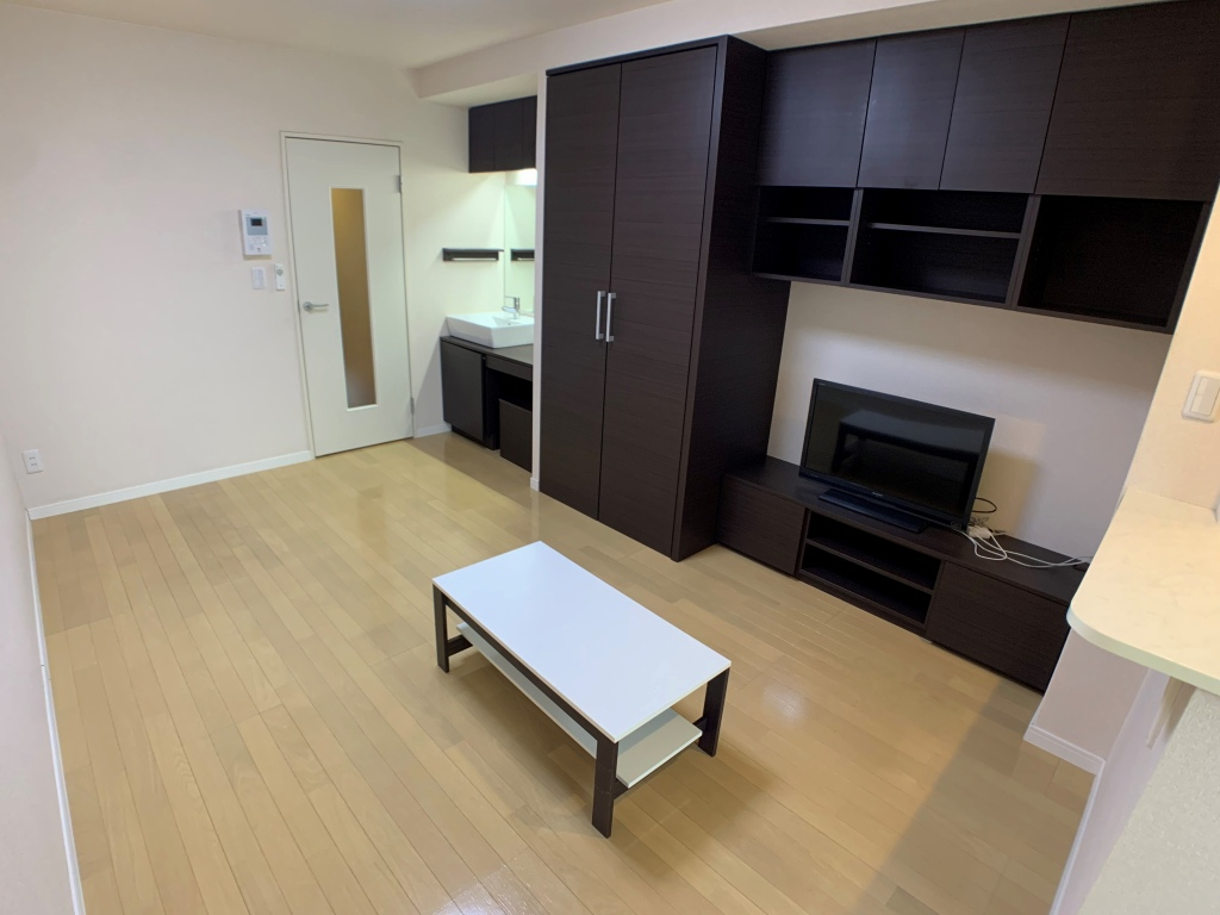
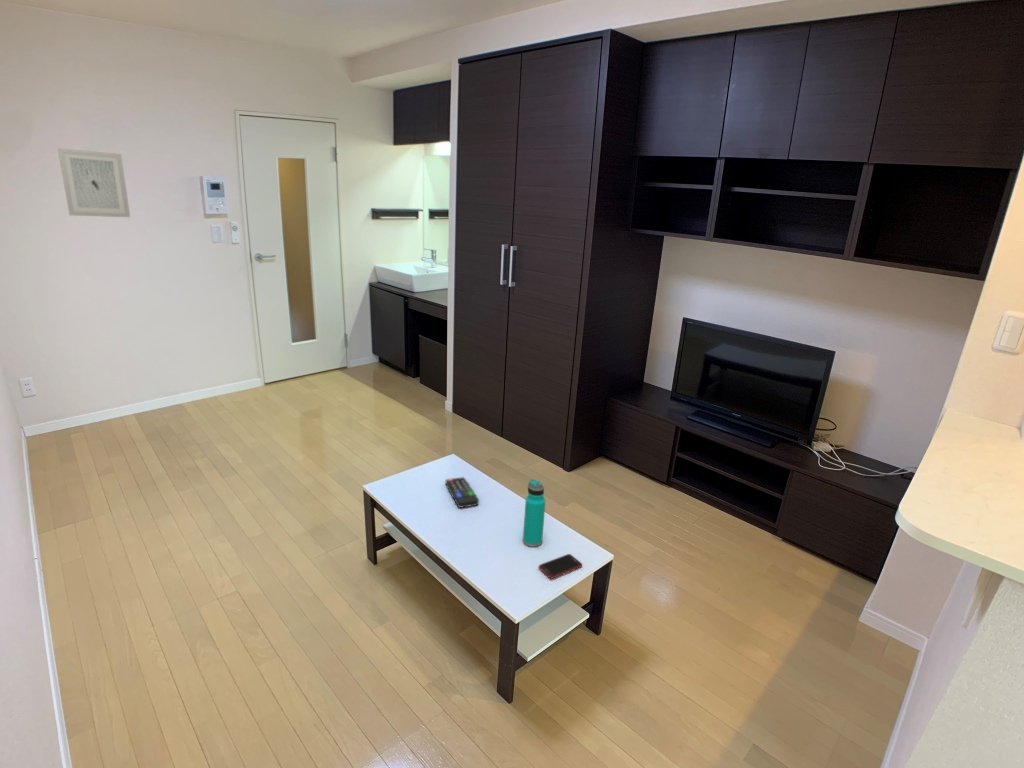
+ remote control [445,476,480,509]
+ water bottle [522,478,547,548]
+ cell phone [538,553,583,580]
+ wall art [57,147,131,218]
